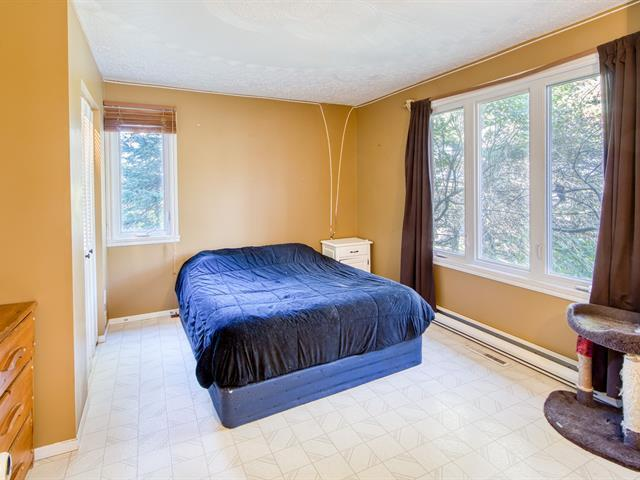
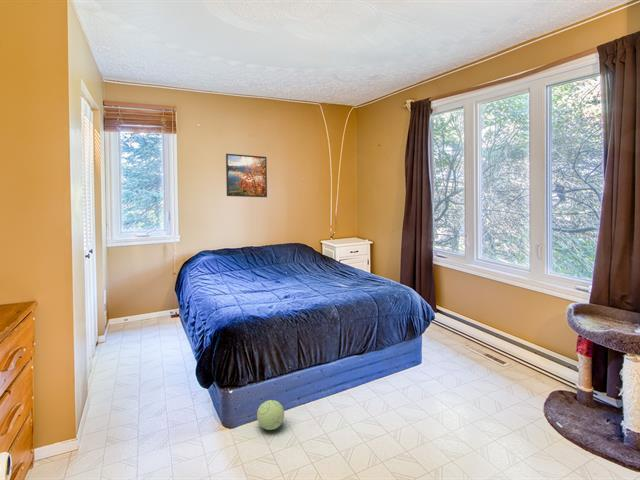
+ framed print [225,153,268,198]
+ plush toy [256,399,285,431]
